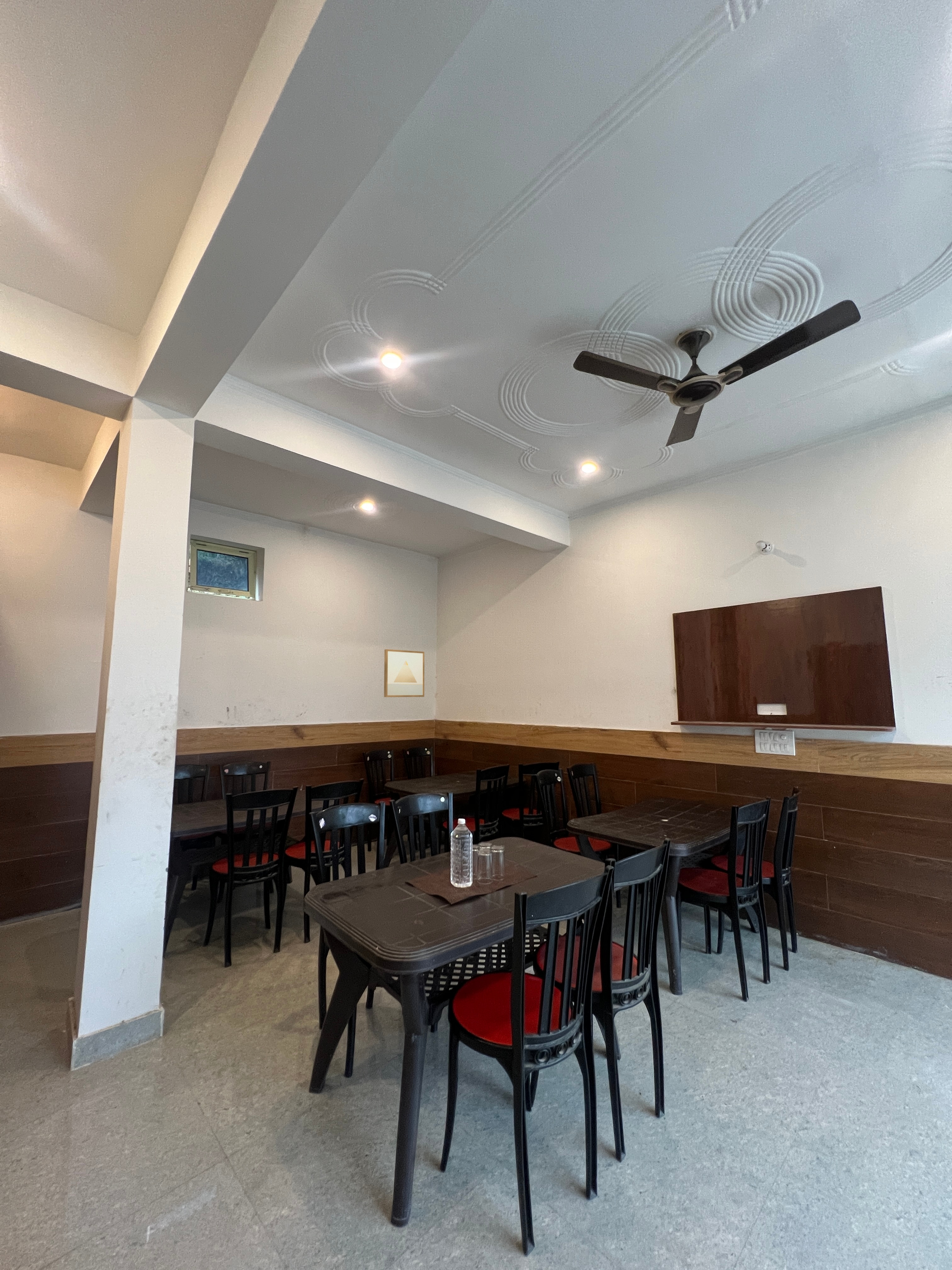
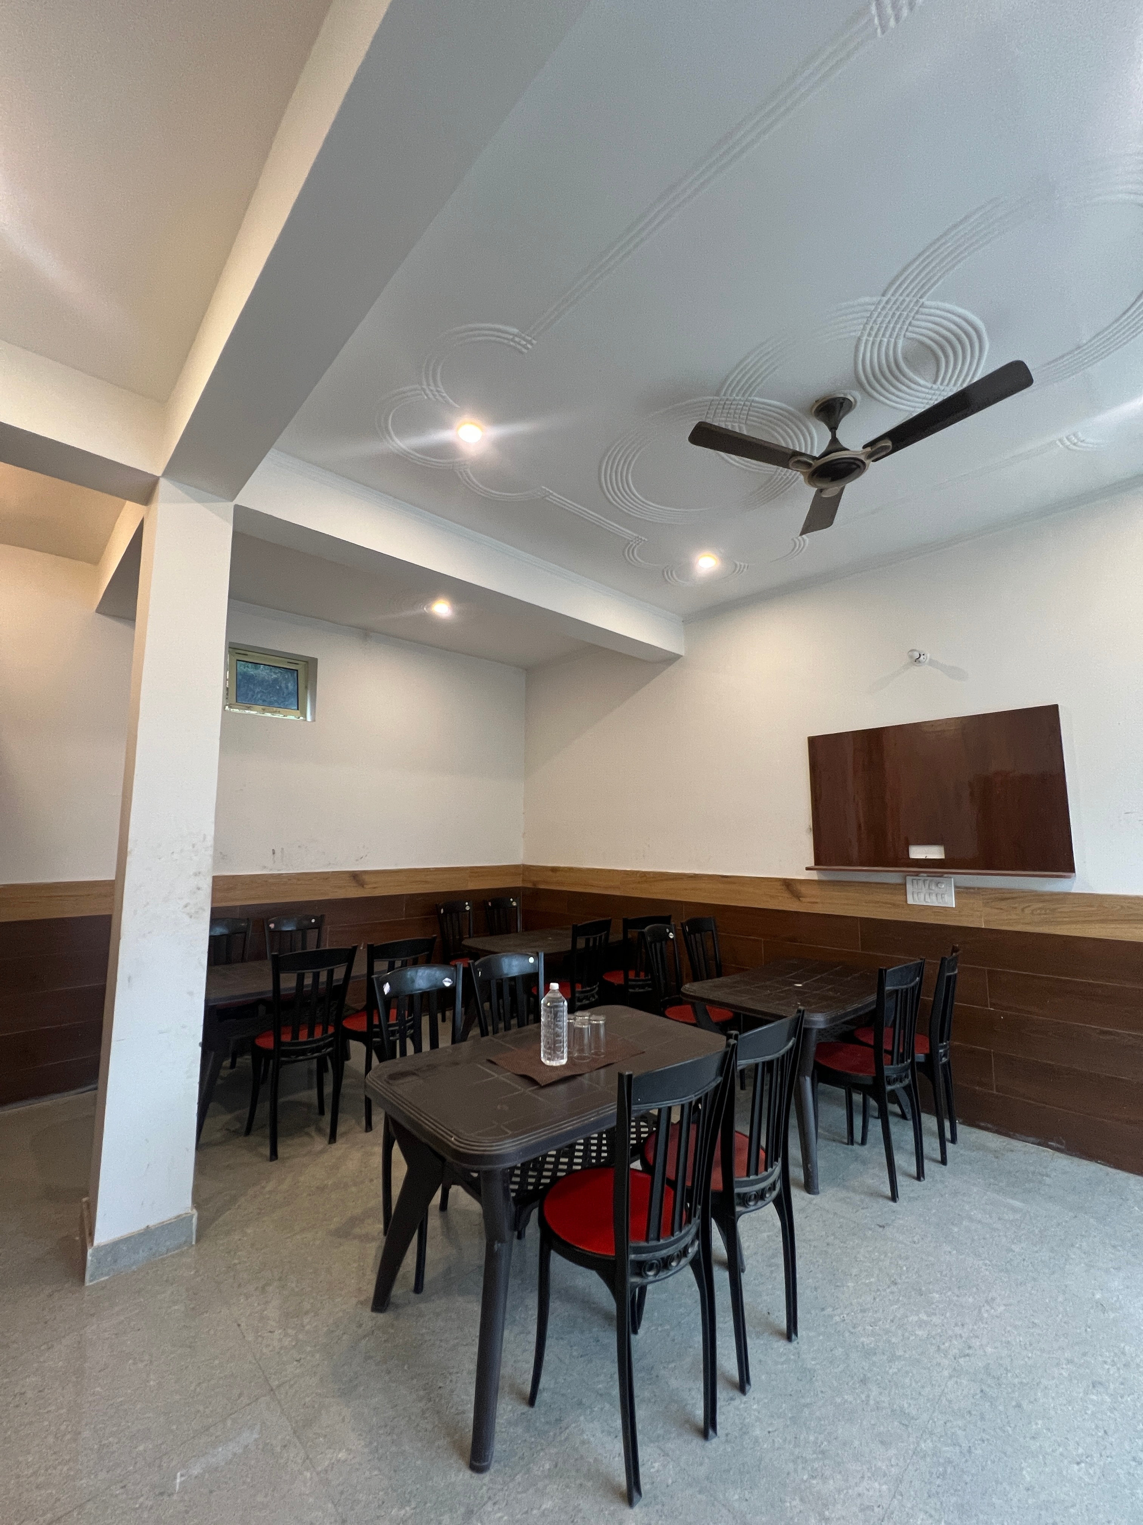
- wall art [384,649,425,698]
